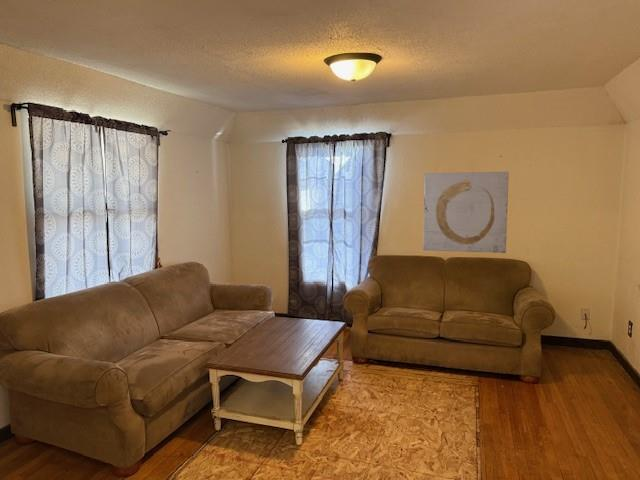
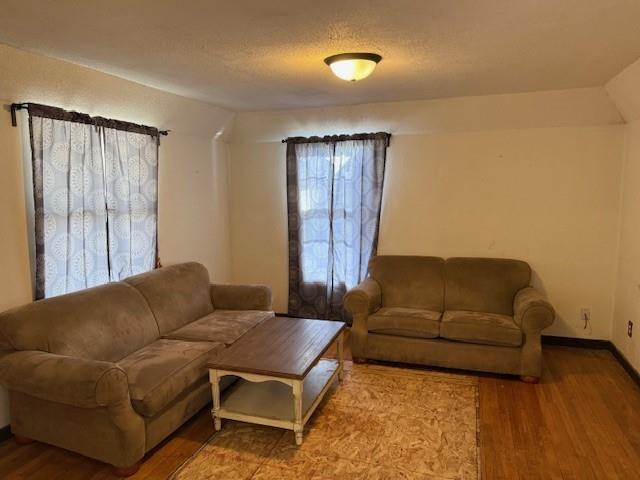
- wall art [422,171,510,254]
